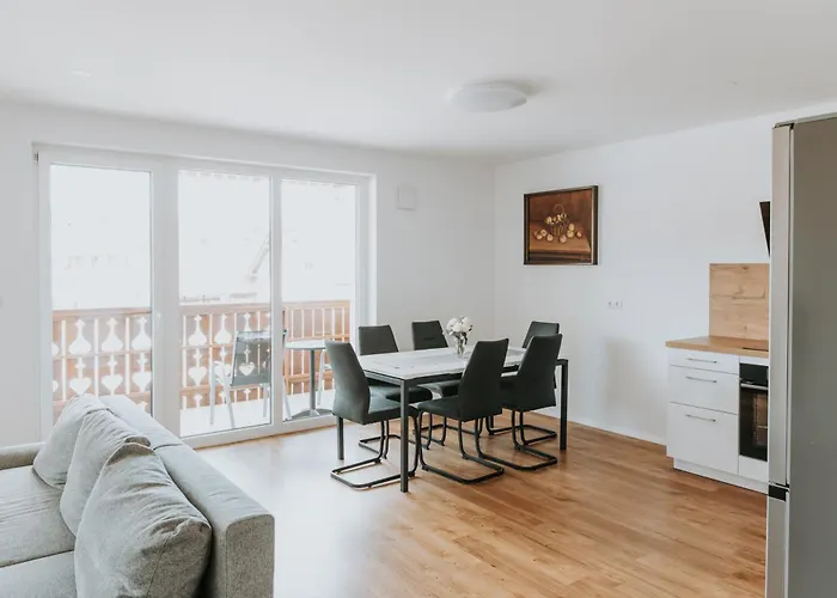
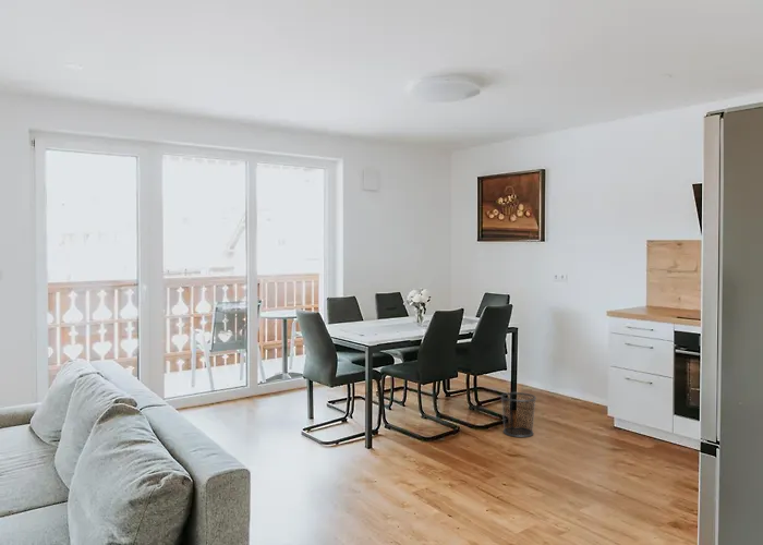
+ waste bin [499,391,537,438]
